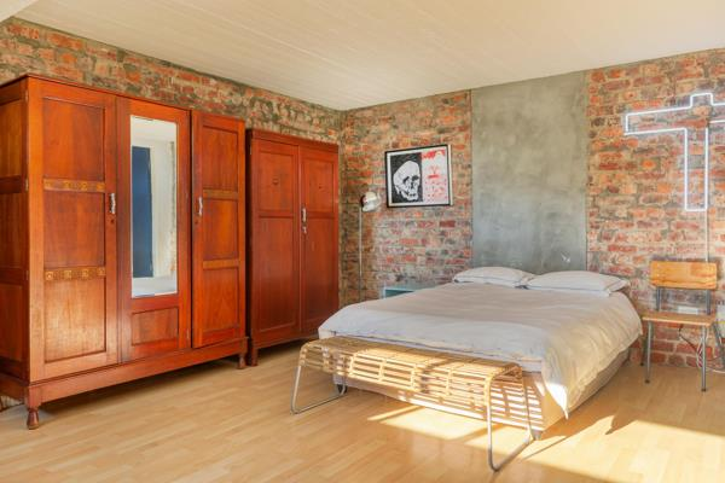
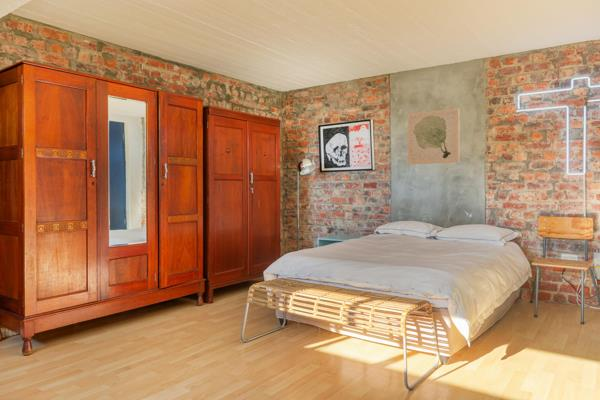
+ wall art [407,107,460,166]
